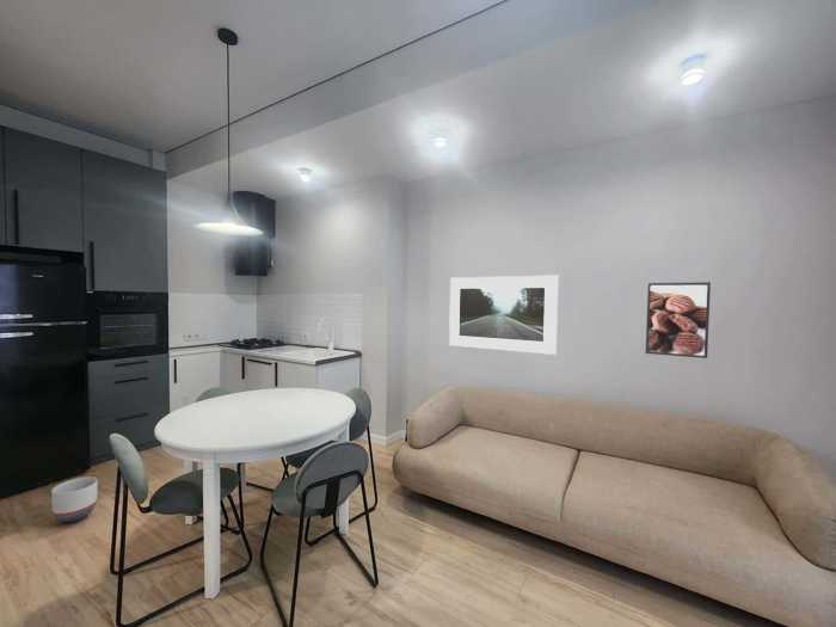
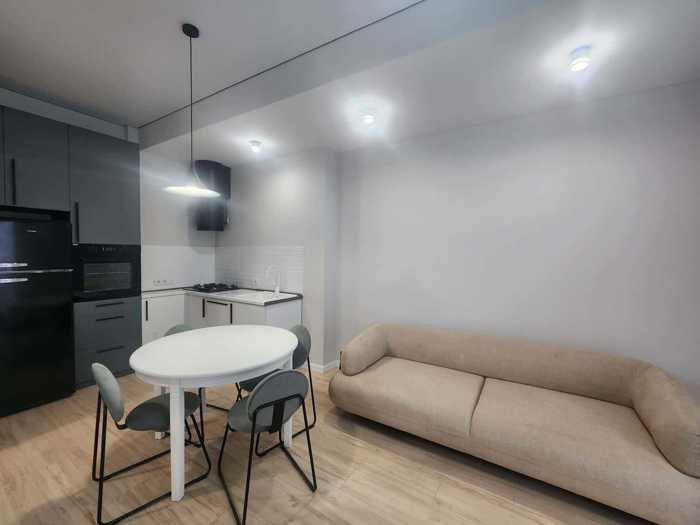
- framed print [645,281,712,359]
- planter [50,475,99,523]
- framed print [448,275,559,356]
